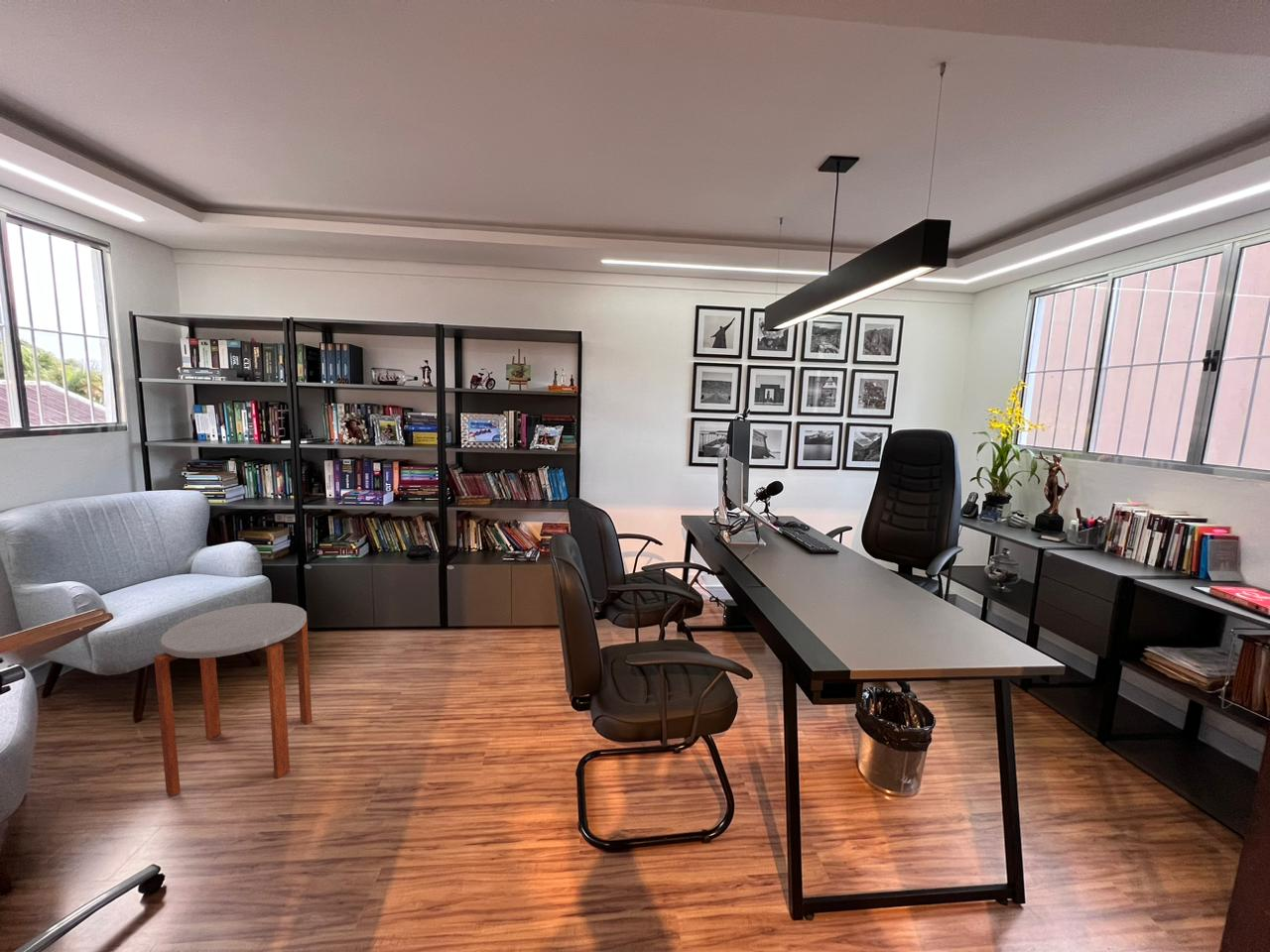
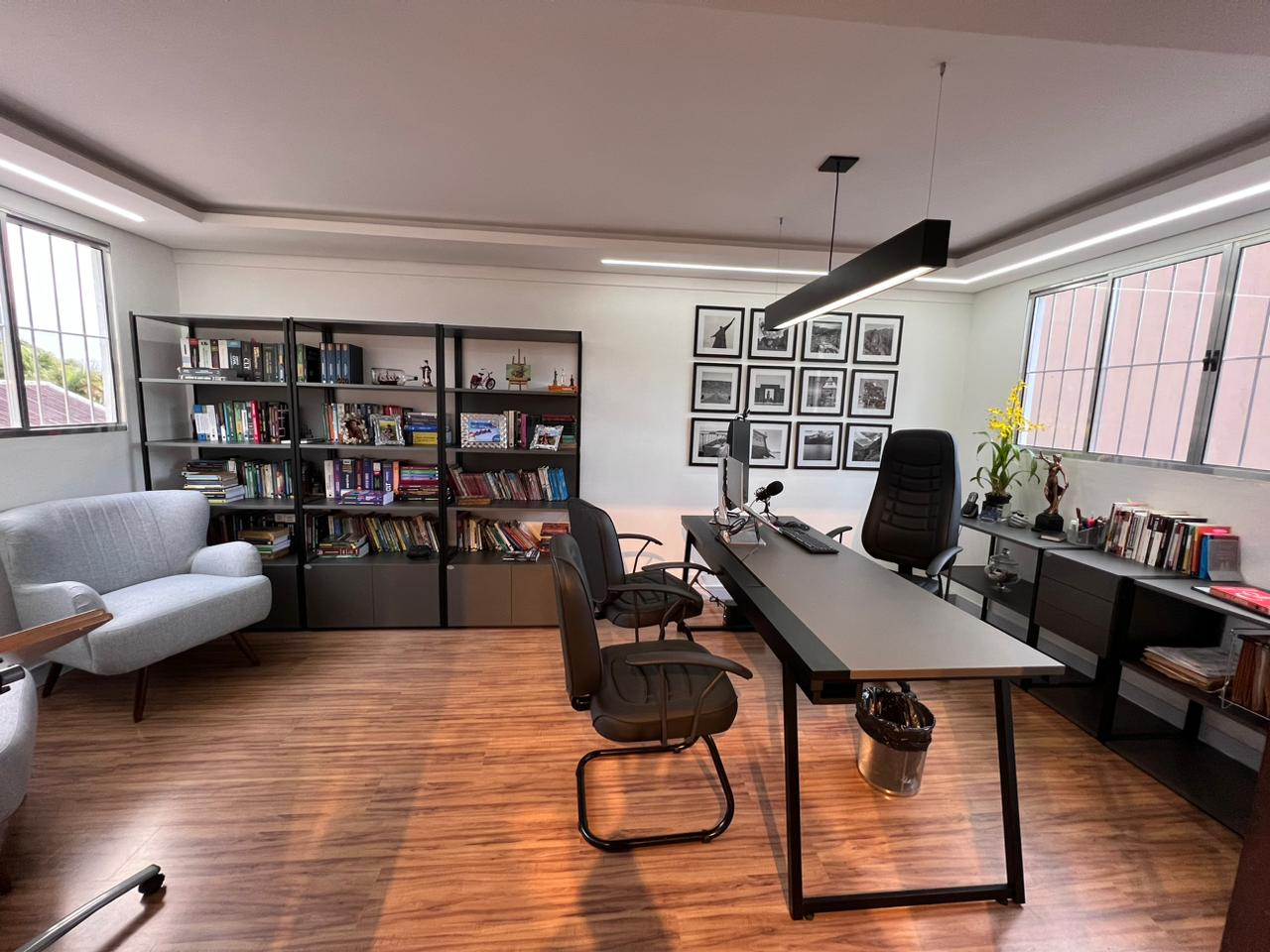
- side table [153,602,313,797]
